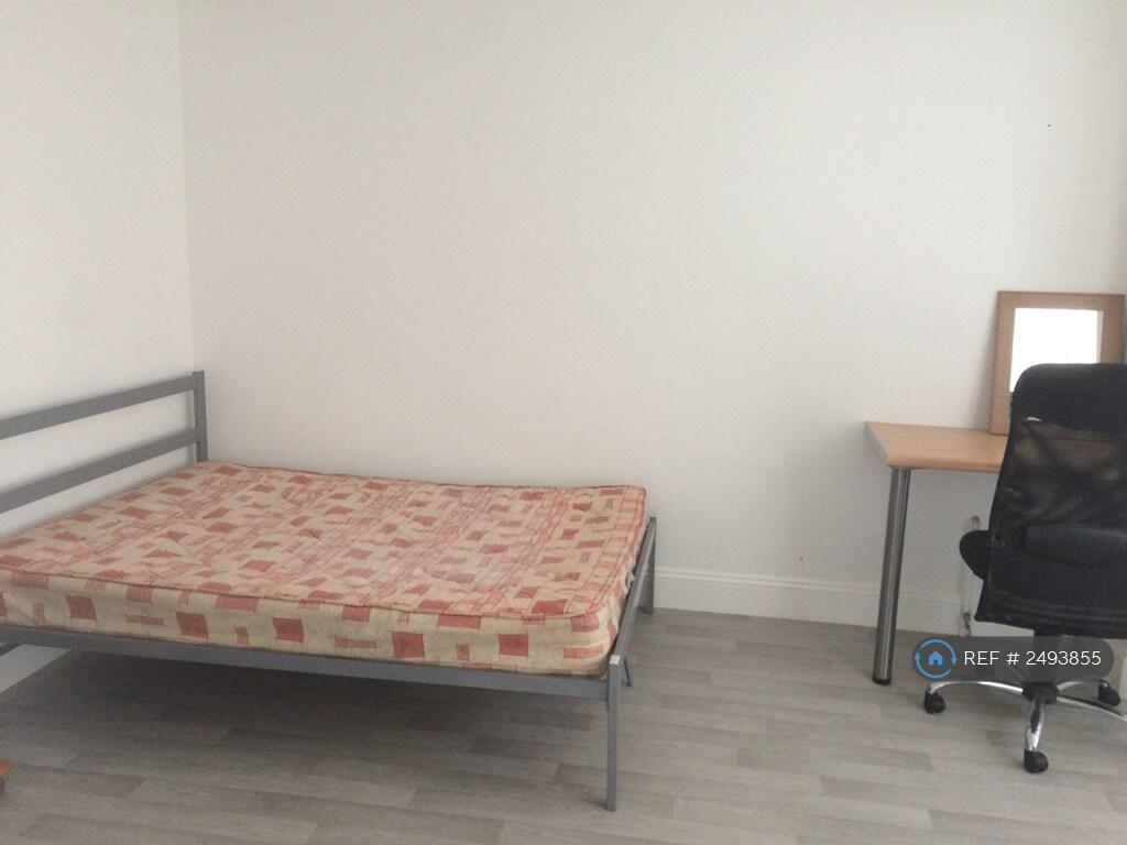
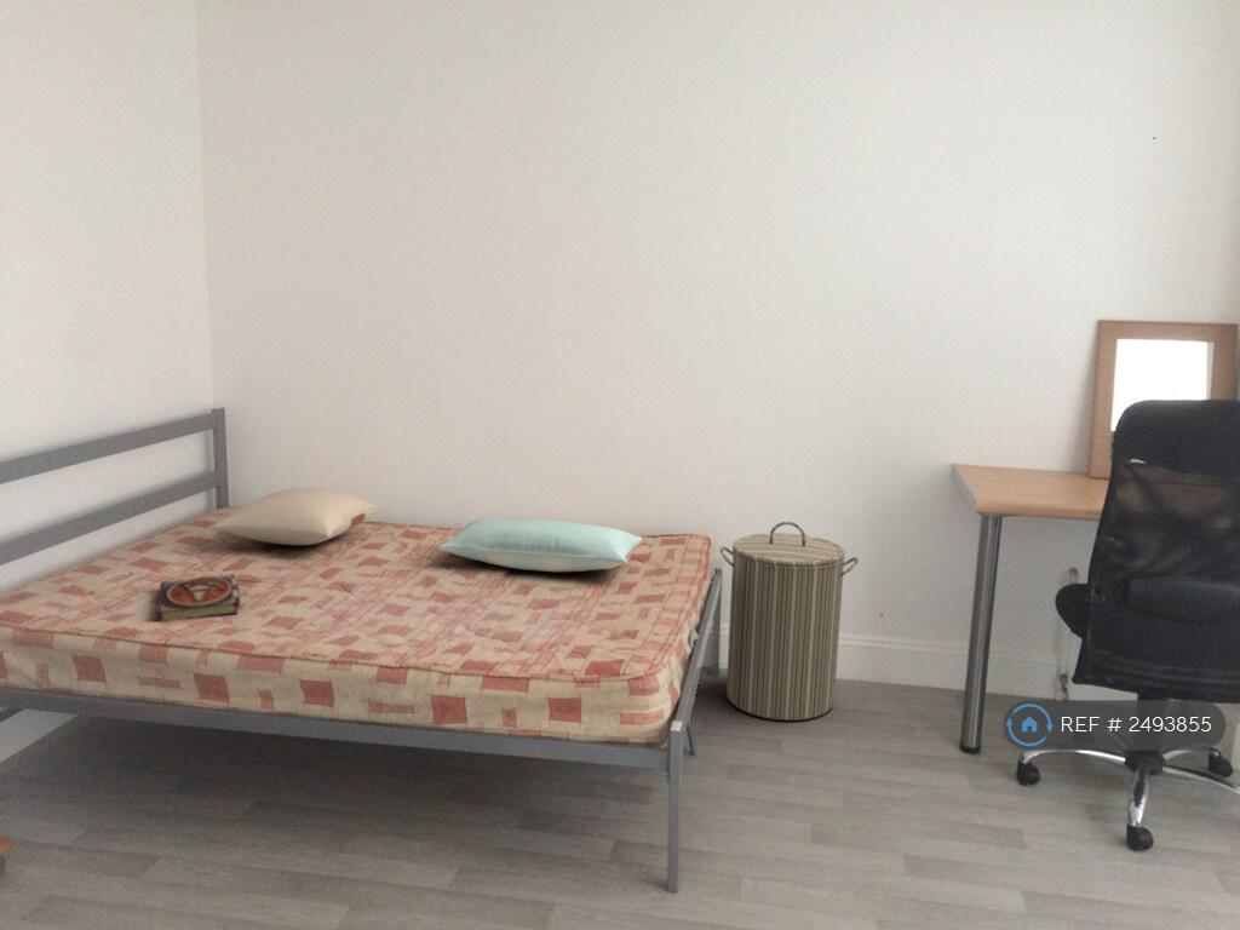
+ book [155,573,241,622]
+ pillow [212,487,381,546]
+ pillow [436,517,644,573]
+ laundry hamper [718,521,860,722]
